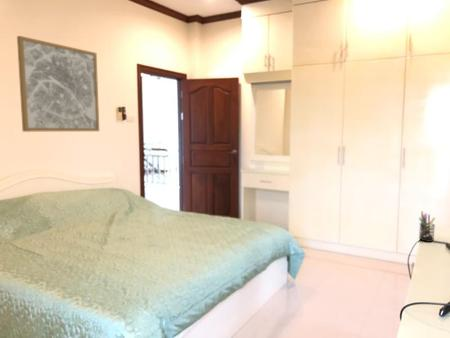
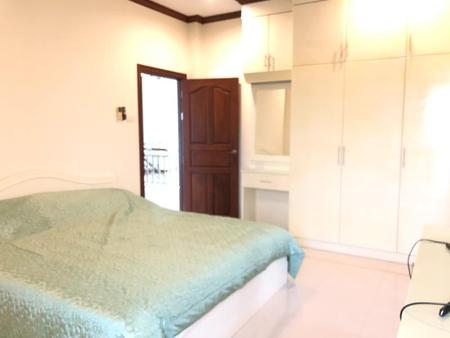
- wall art [16,35,100,133]
- pen holder [418,211,436,243]
